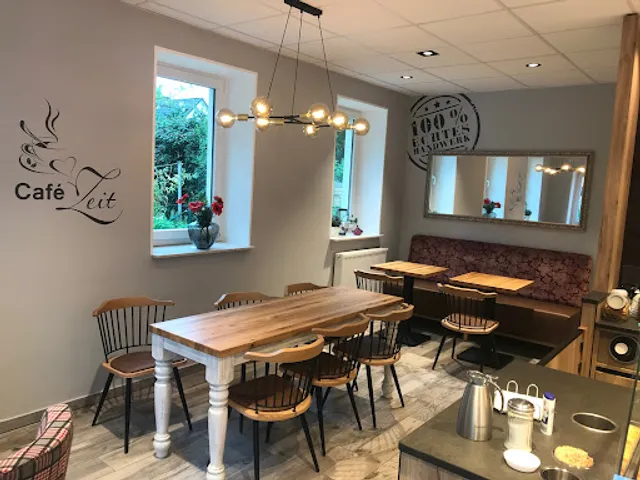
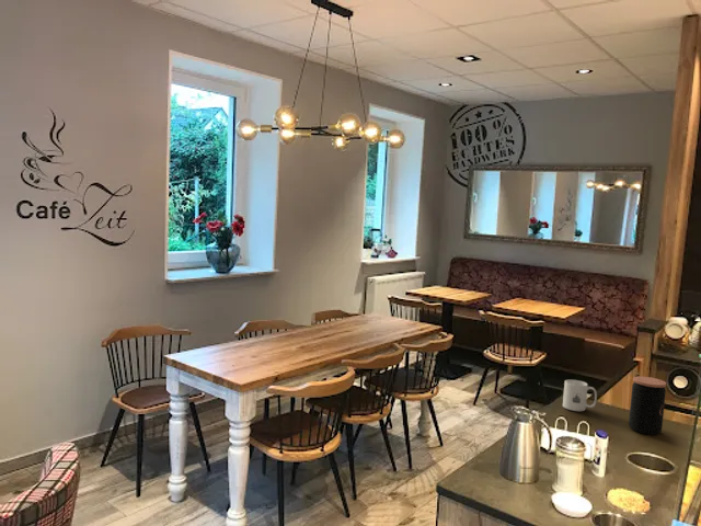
+ mug [562,379,598,412]
+ coffee jar [628,376,667,436]
